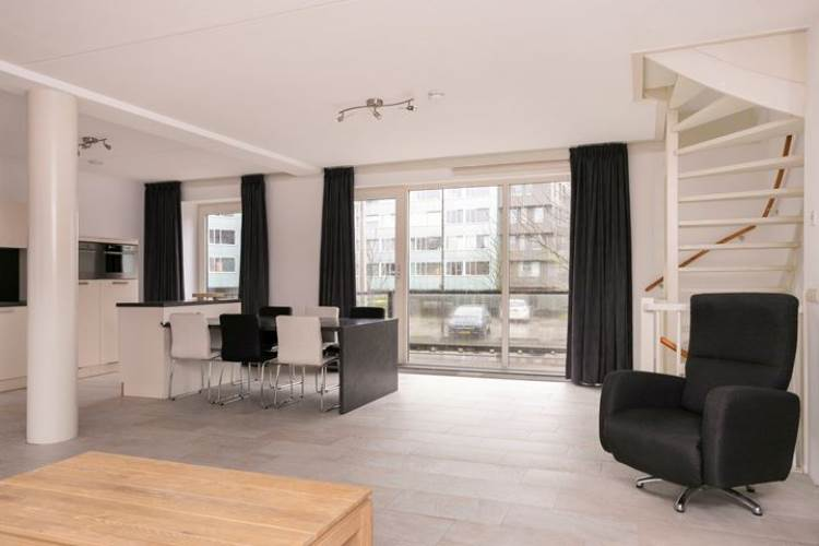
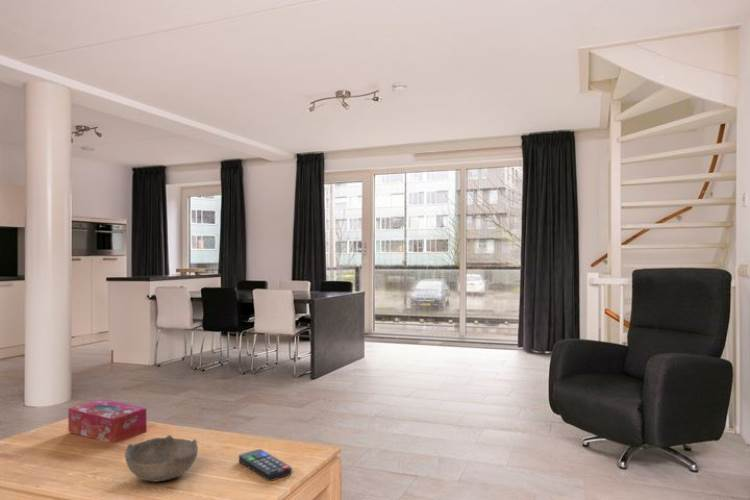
+ remote control [238,448,293,482]
+ bowl [124,434,199,483]
+ tissue box [67,398,147,444]
